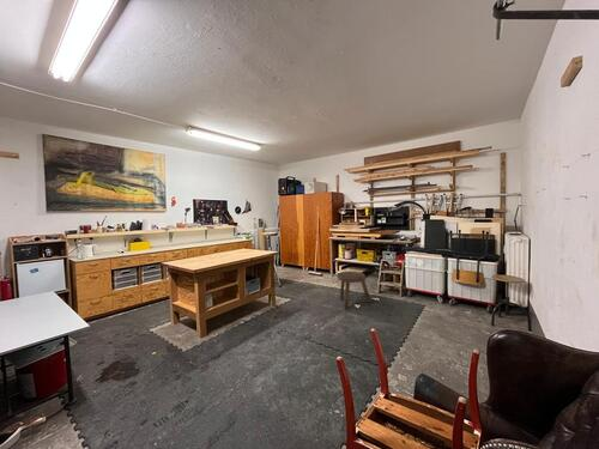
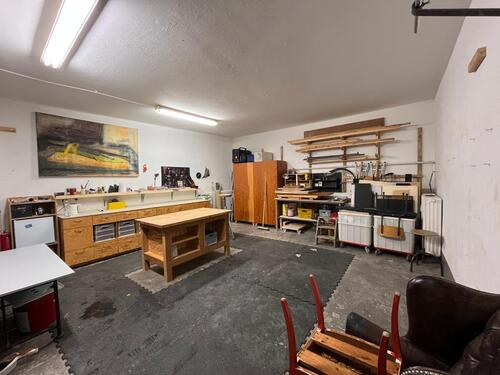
- stool [335,271,373,309]
